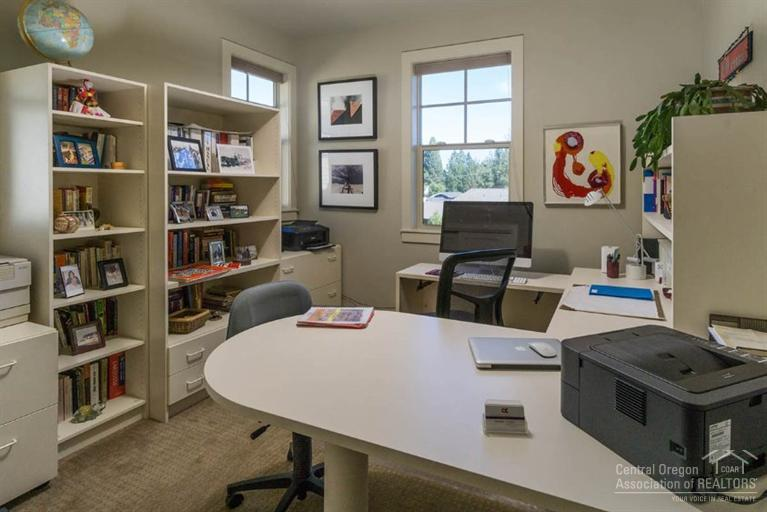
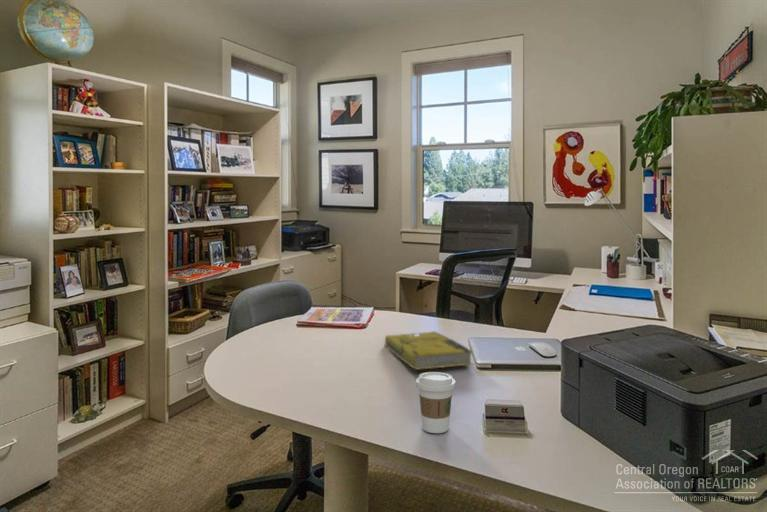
+ book [384,330,474,371]
+ coffee cup [415,371,456,434]
